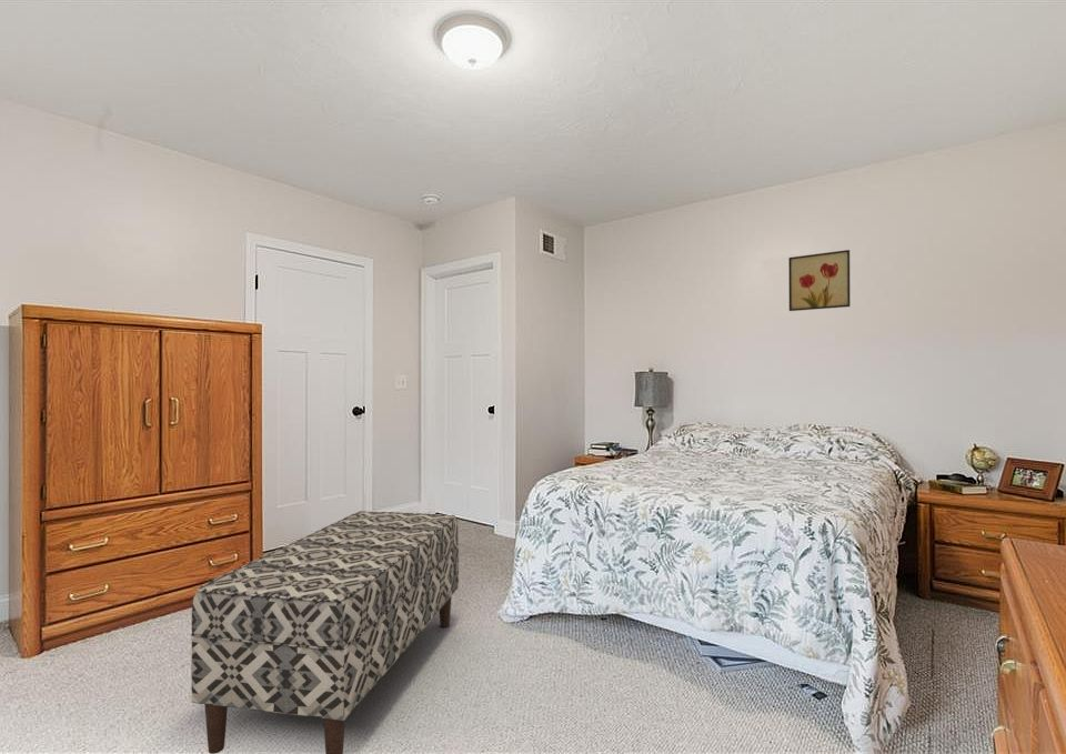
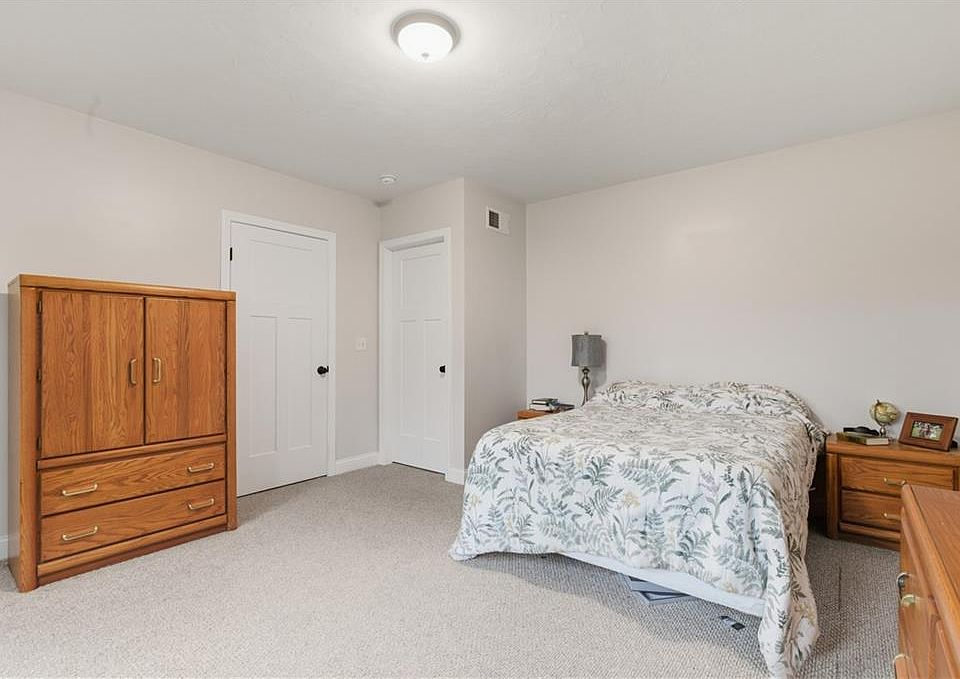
- wall art [787,249,852,312]
- bench [190,510,460,754]
